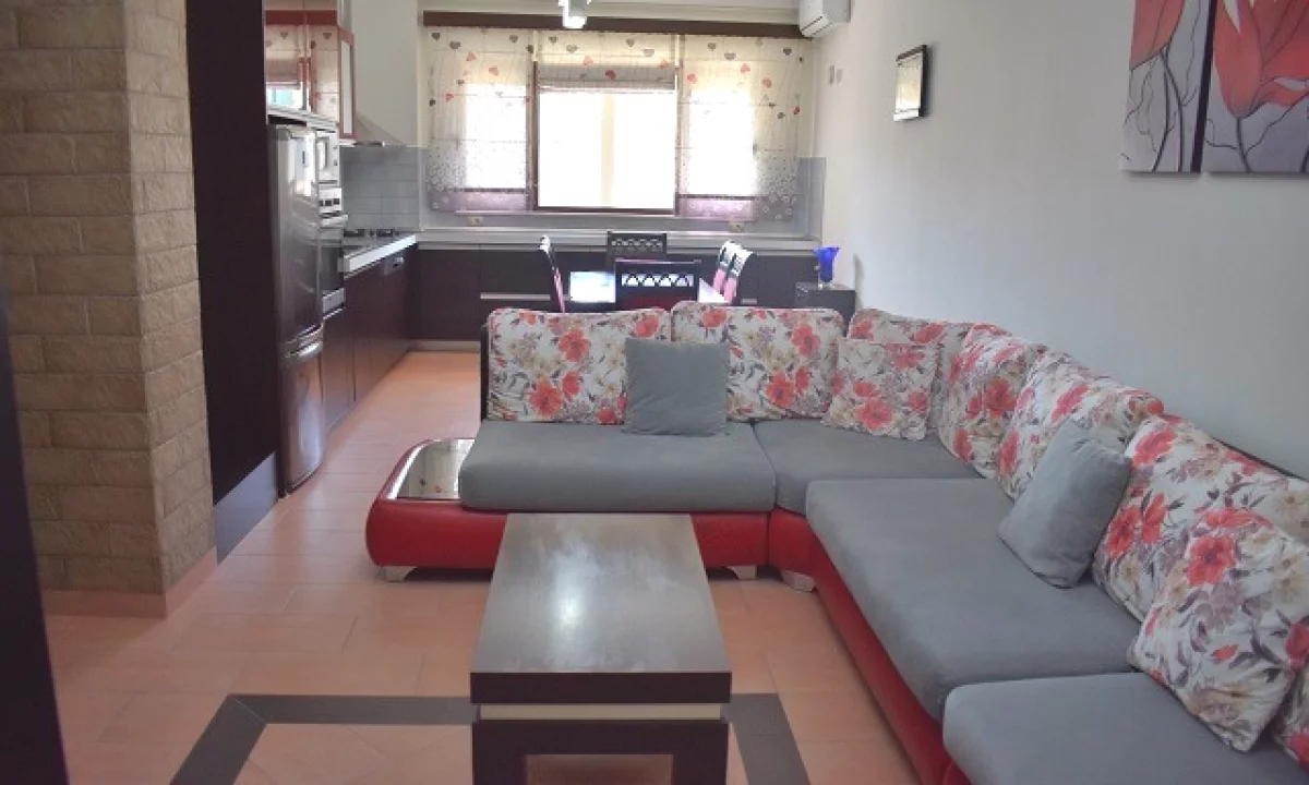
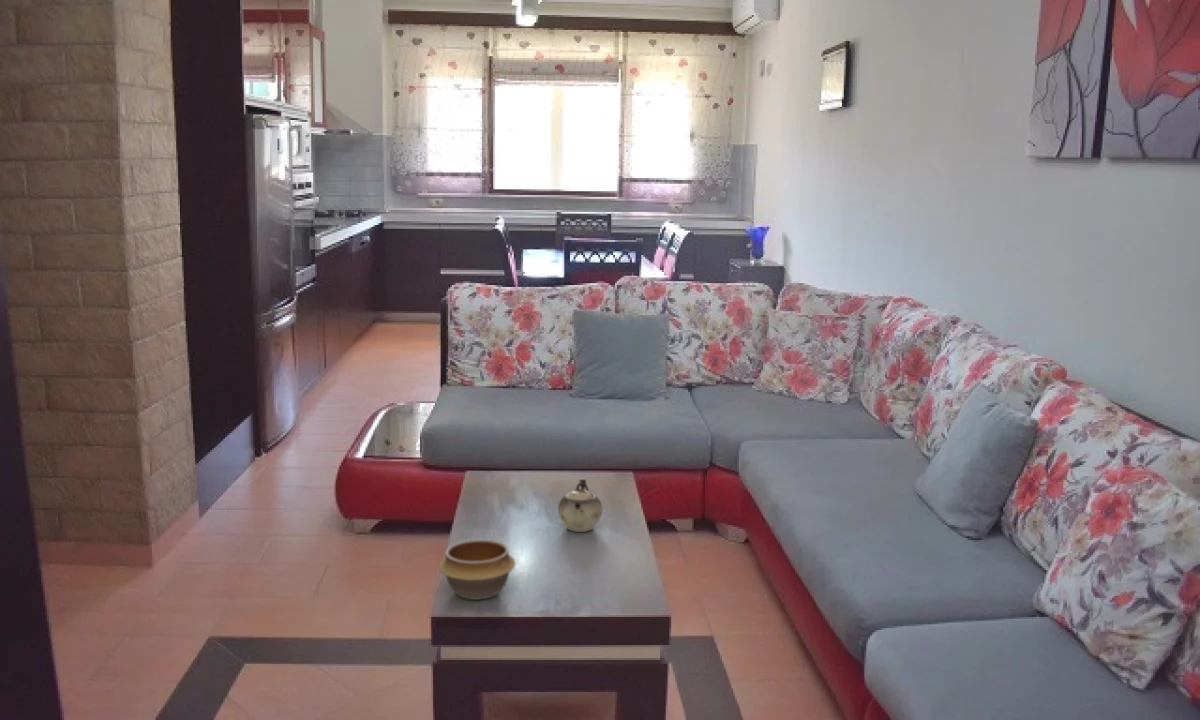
+ bowl [438,538,517,601]
+ teapot [557,478,603,533]
